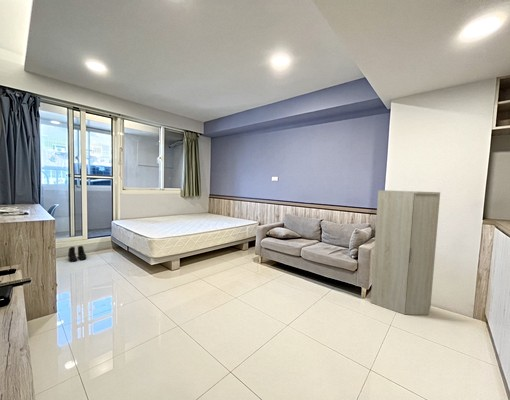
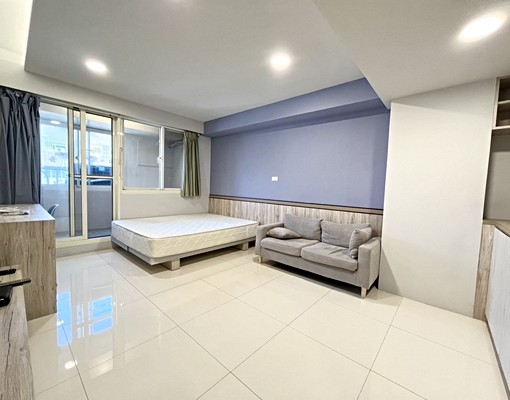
- cabinet [370,189,441,316]
- boots [67,245,87,263]
